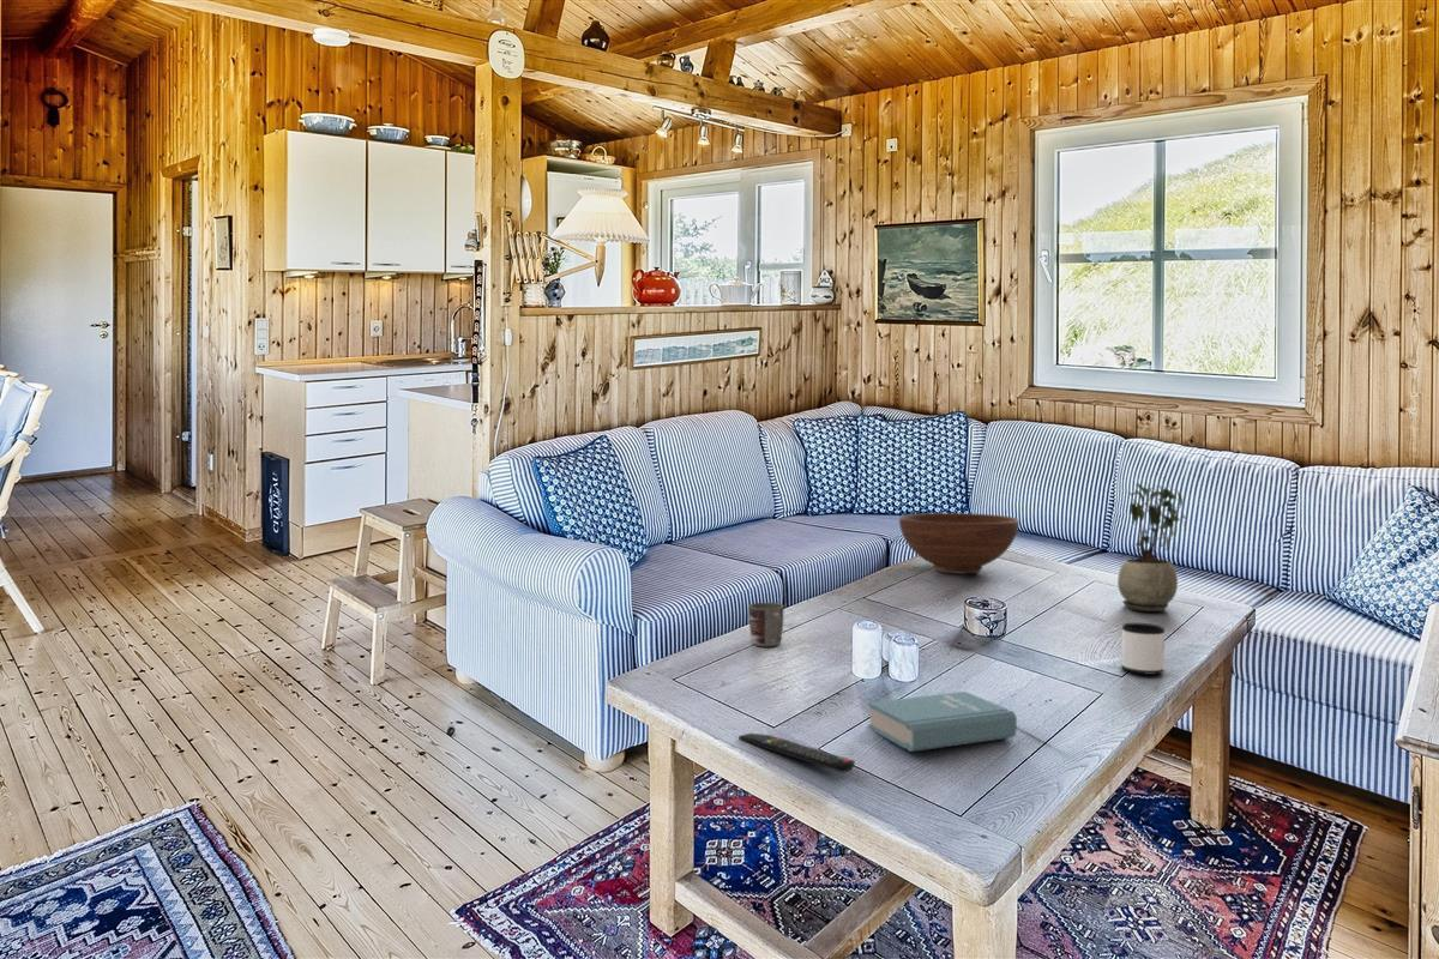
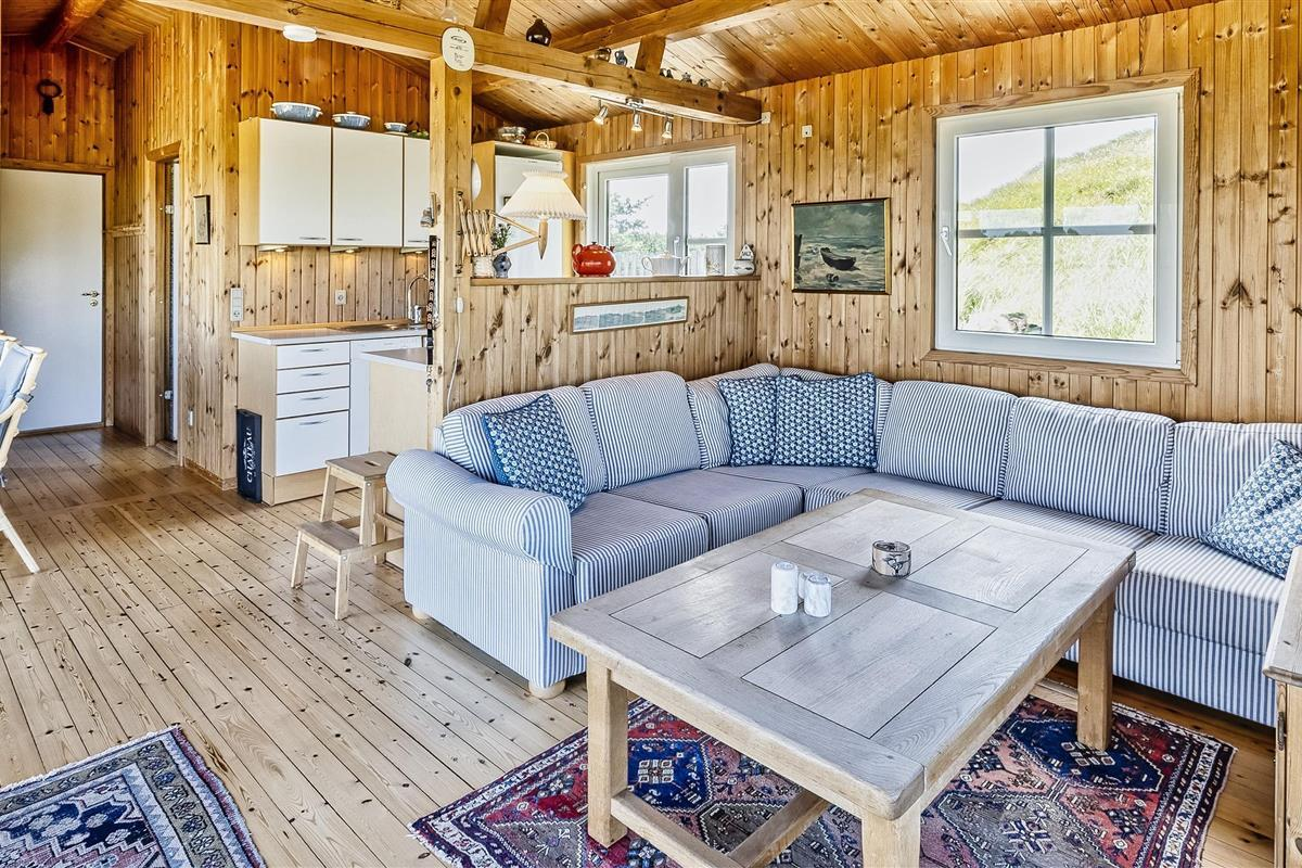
- fruit bowl [898,512,1020,574]
- potted plant [1116,476,1187,613]
- mug [1120,622,1166,676]
- book [867,690,1018,753]
- mug [747,602,784,647]
- remote control [737,732,856,774]
